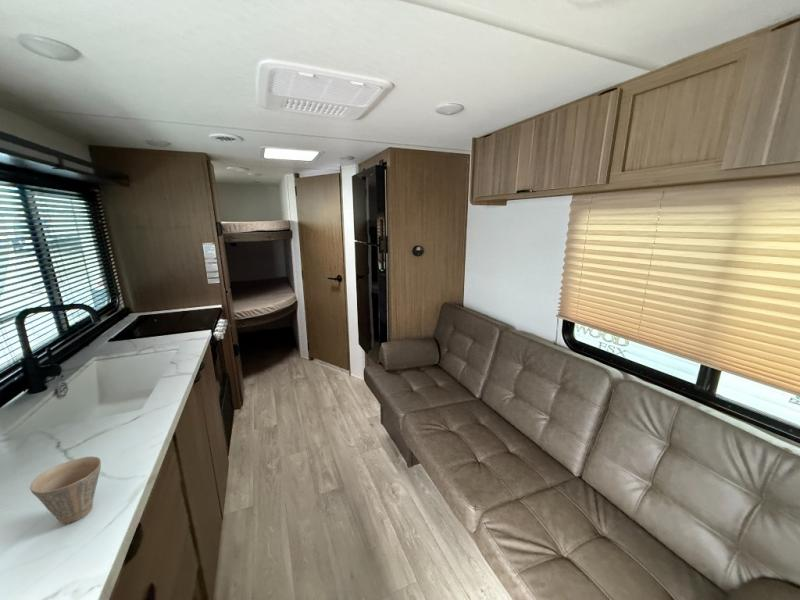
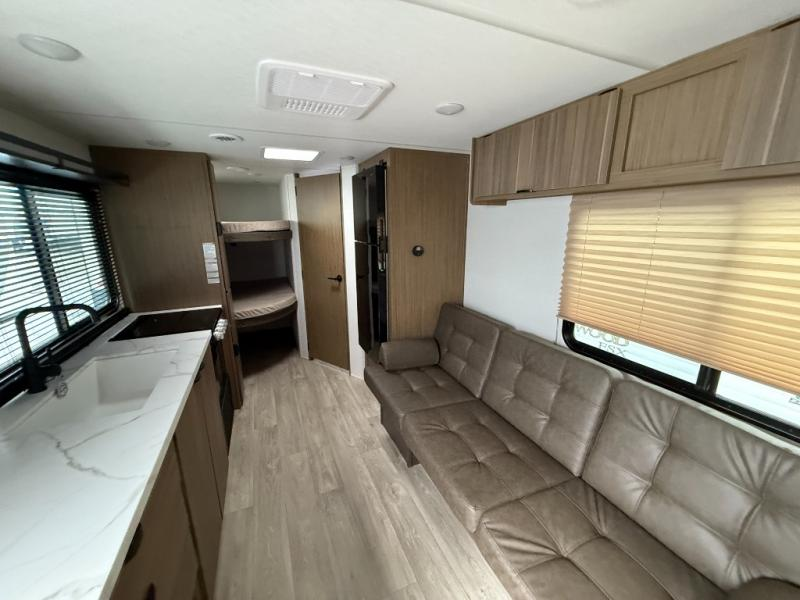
- cup [29,456,102,524]
